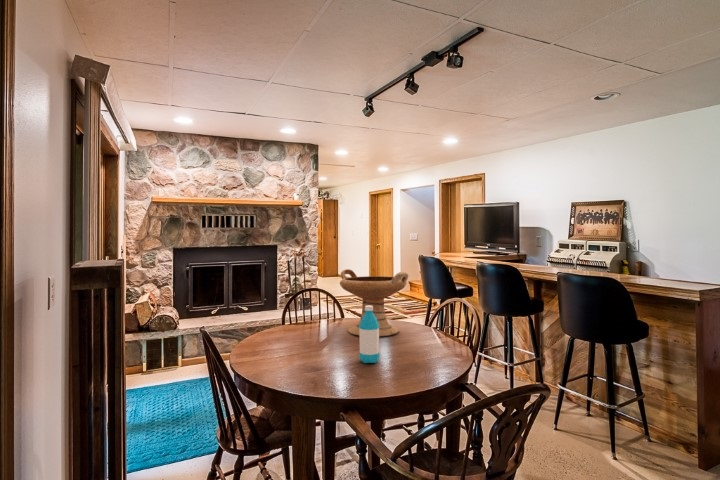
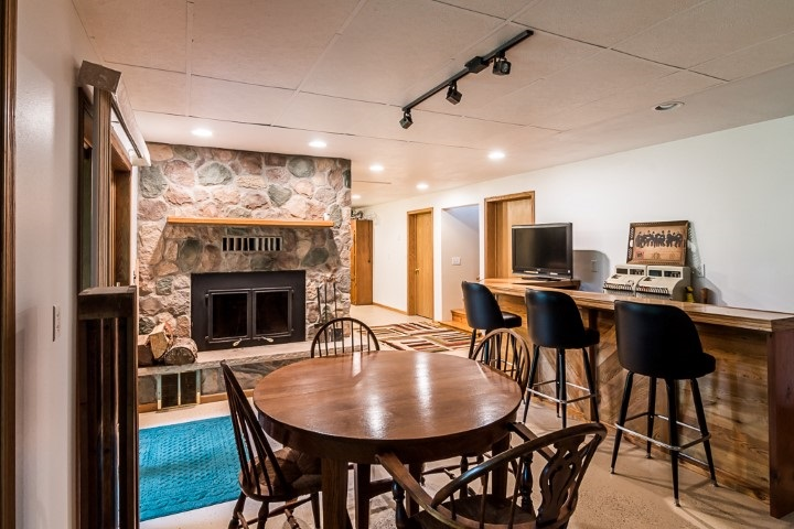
- water bottle [358,306,381,364]
- decorative bowl [339,268,409,337]
